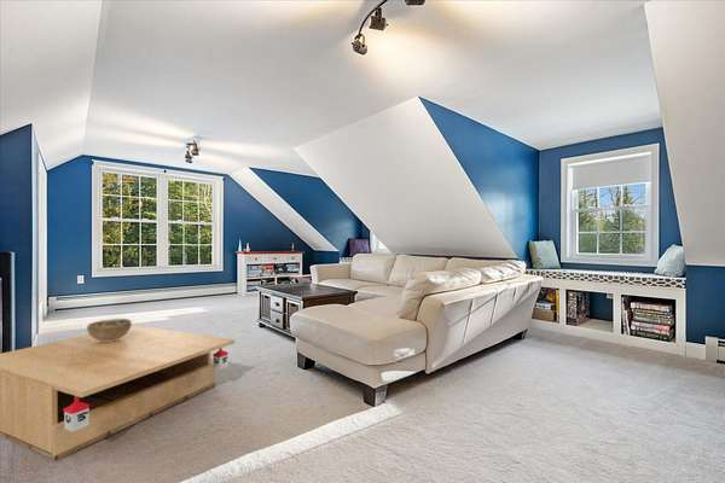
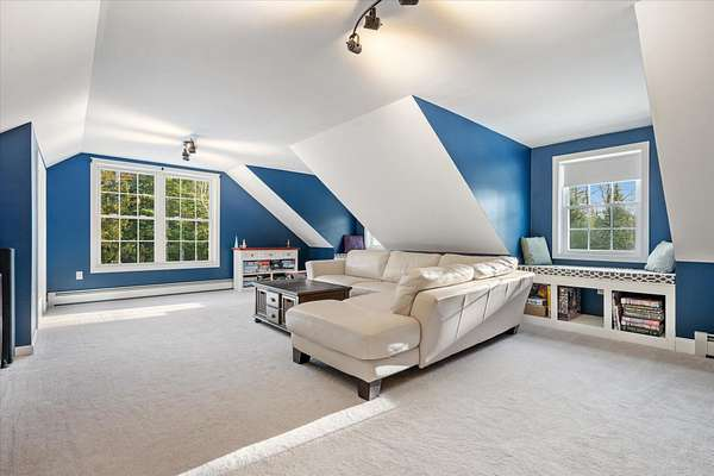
- decorative bowl [86,318,133,342]
- coffee table [0,324,236,461]
